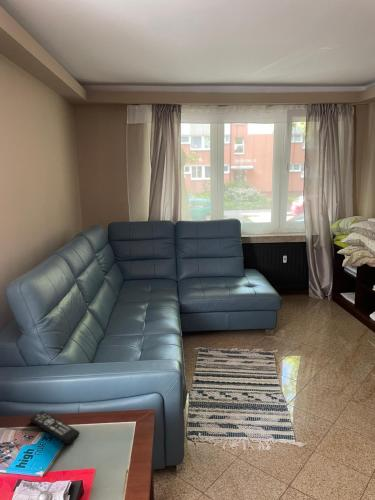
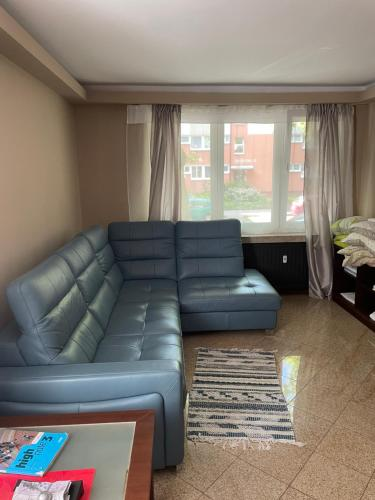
- remote control [29,410,81,445]
